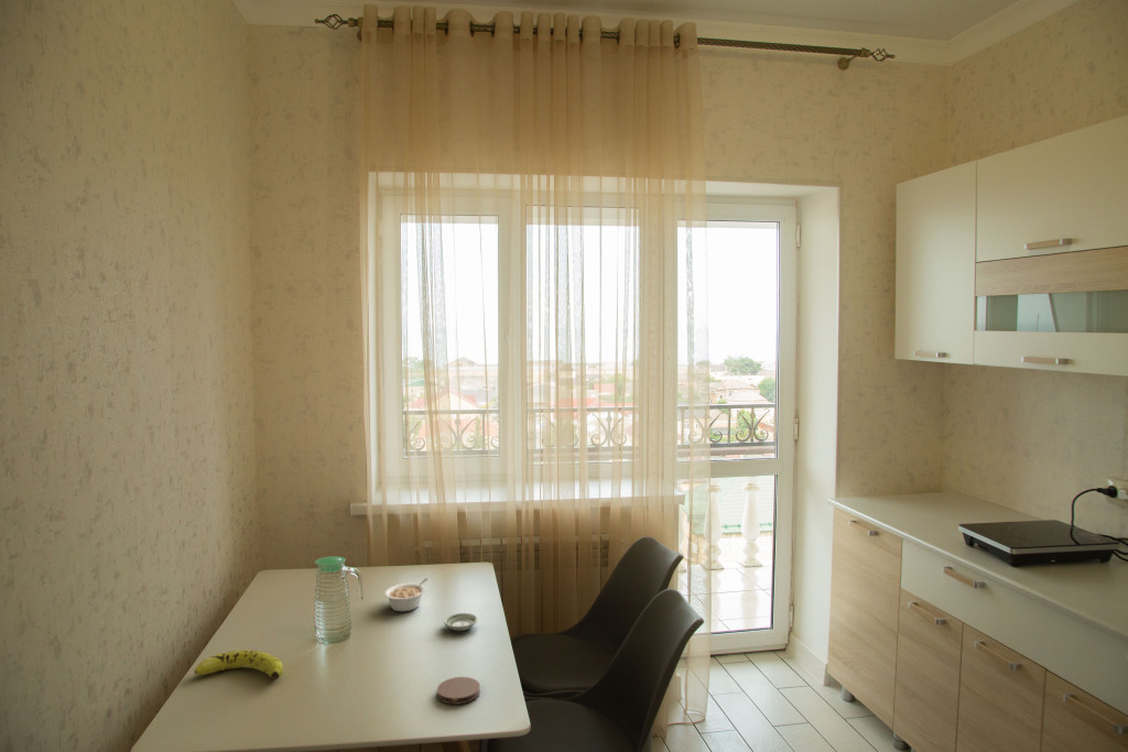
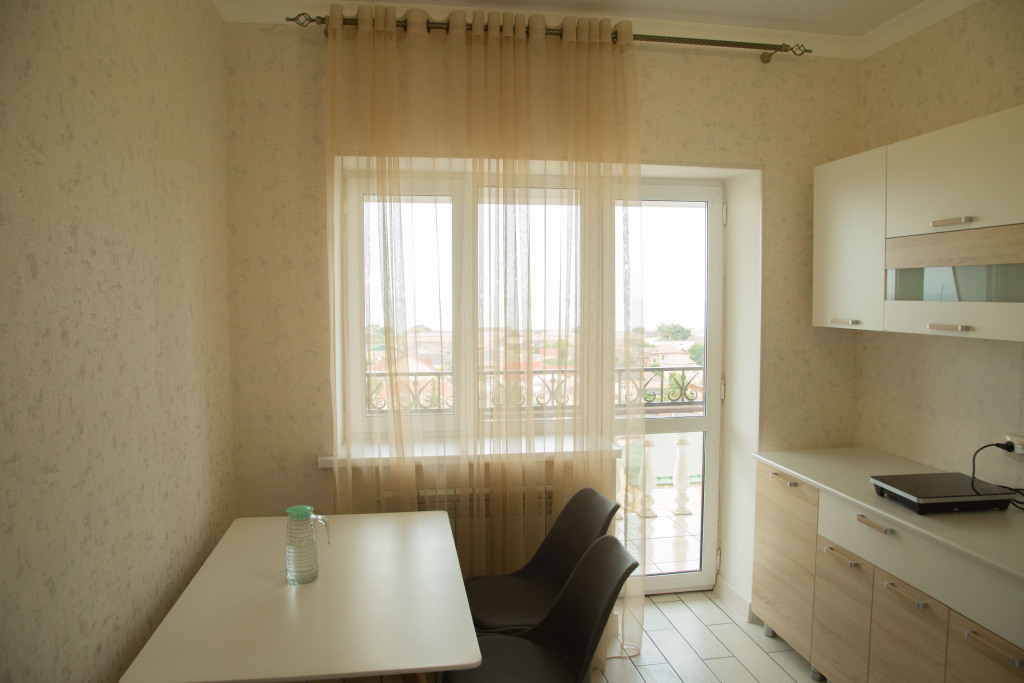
- coaster [436,676,481,706]
- saucer [443,612,479,632]
- legume [383,578,429,612]
- fruit [193,649,284,680]
